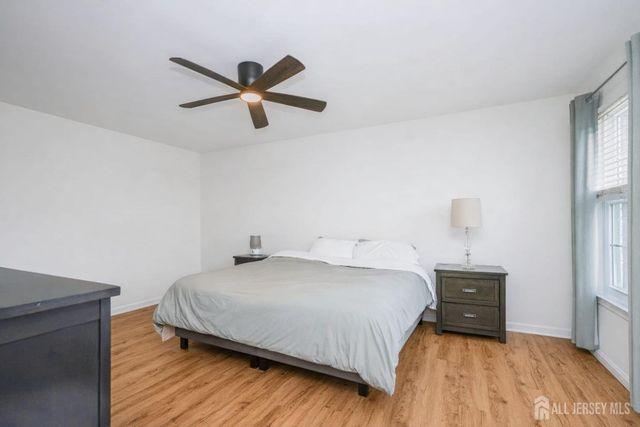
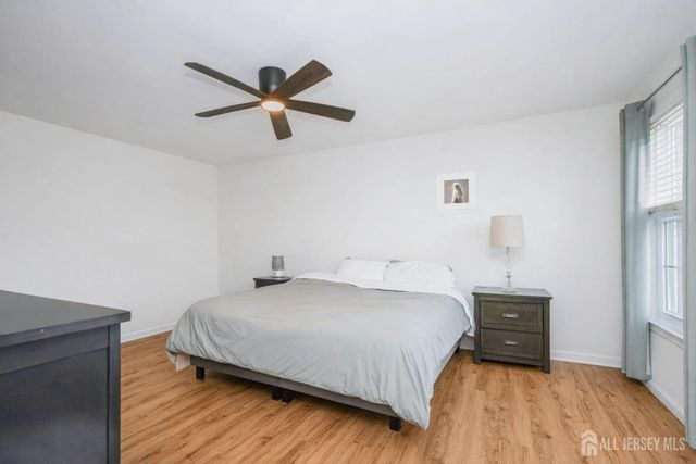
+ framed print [437,171,476,211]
